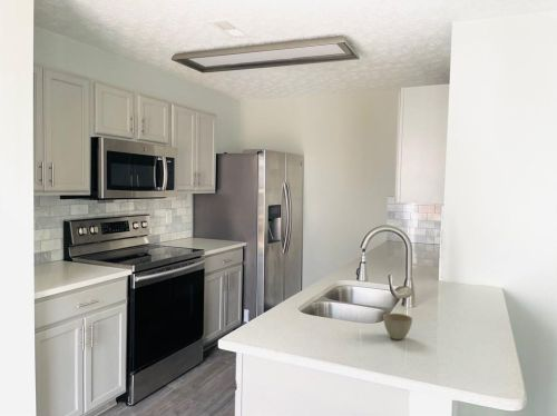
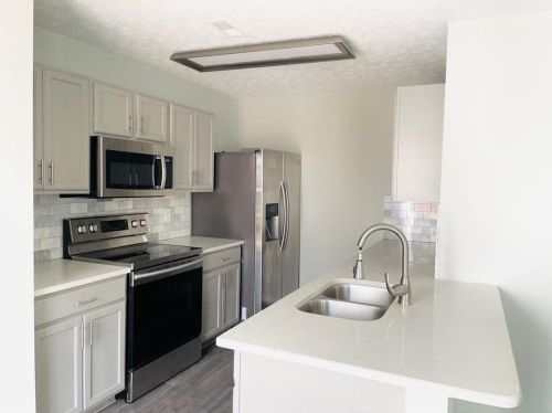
- flower pot [382,313,413,340]
